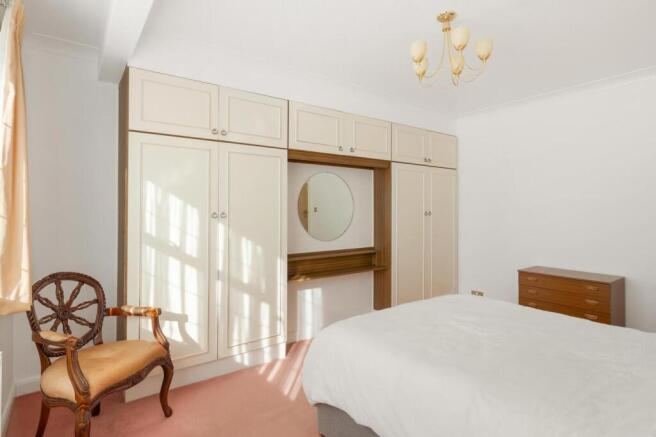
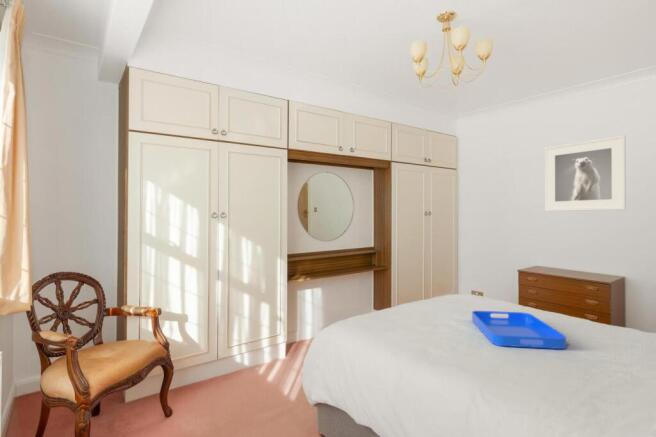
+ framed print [544,134,627,212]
+ serving tray [471,310,567,350]
